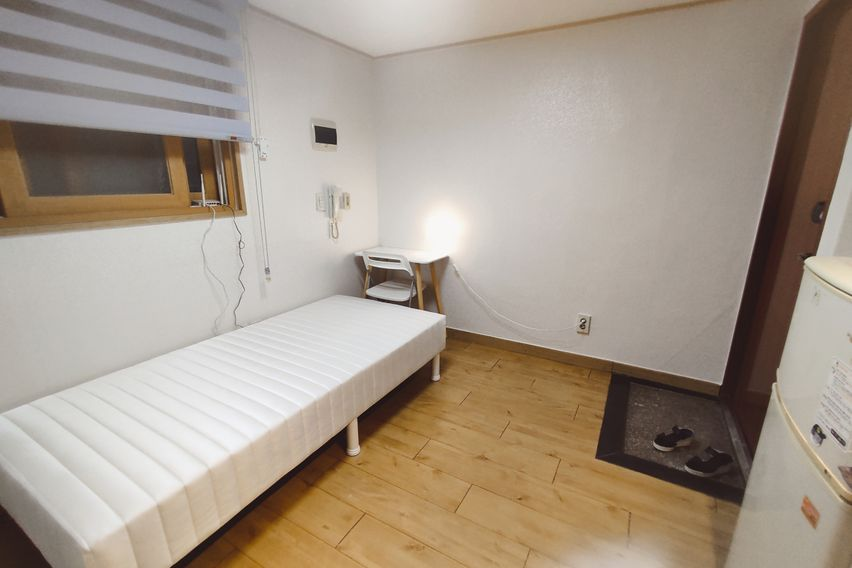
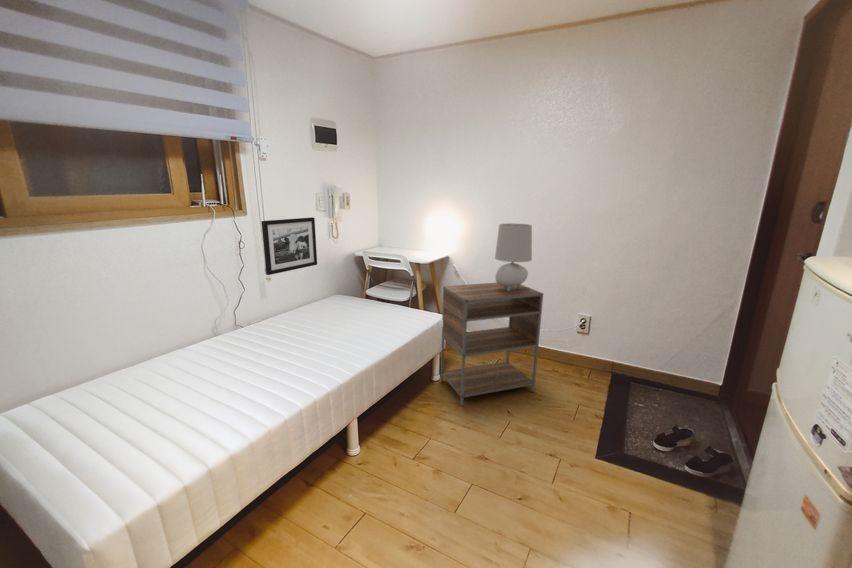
+ picture frame [260,216,318,276]
+ table lamp [494,223,533,291]
+ nightstand [440,282,544,407]
